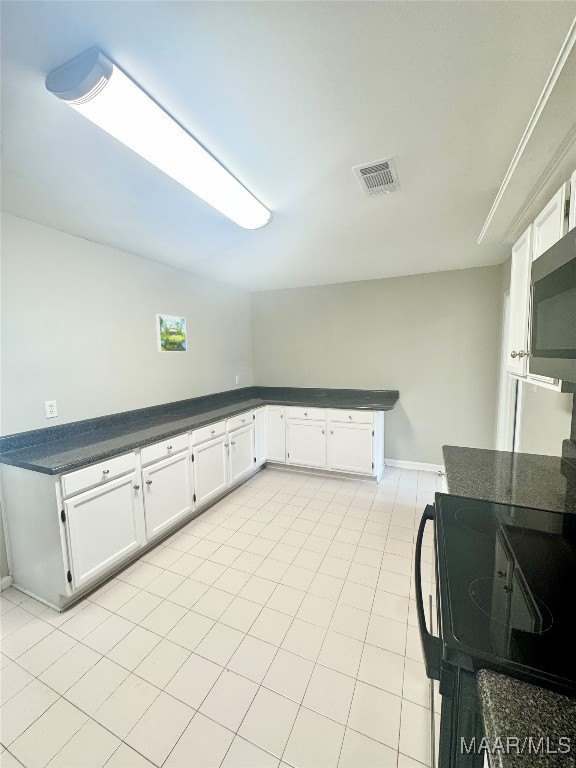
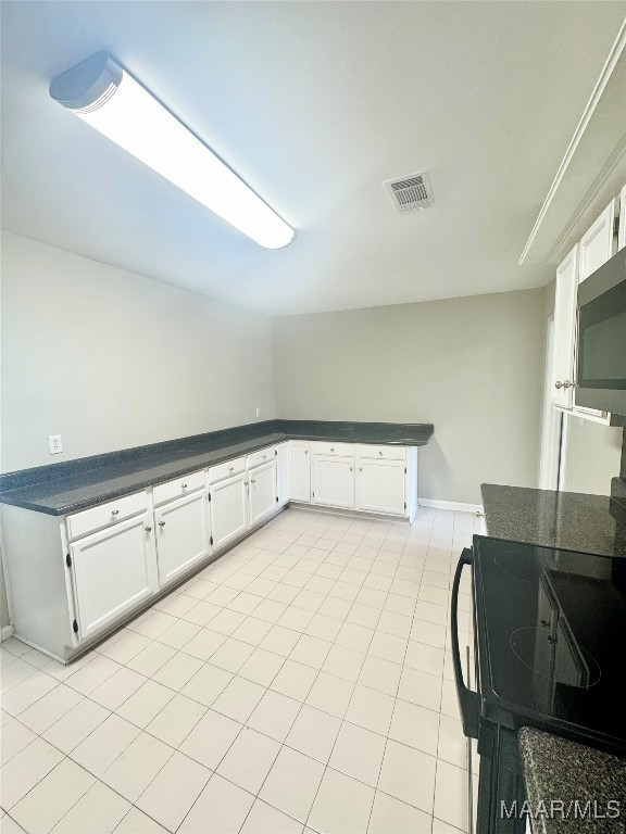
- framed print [155,313,188,353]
